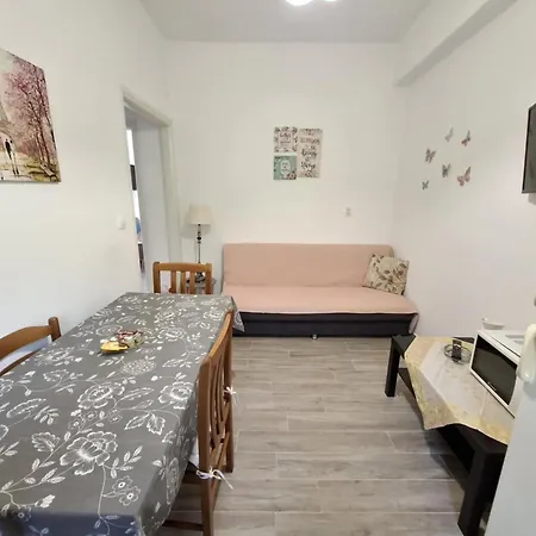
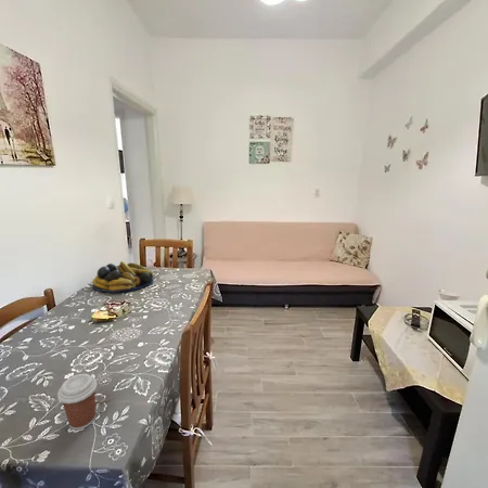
+ coffee cup [56,373,99,431]
+ fruit bowl [91,260,155,294]
